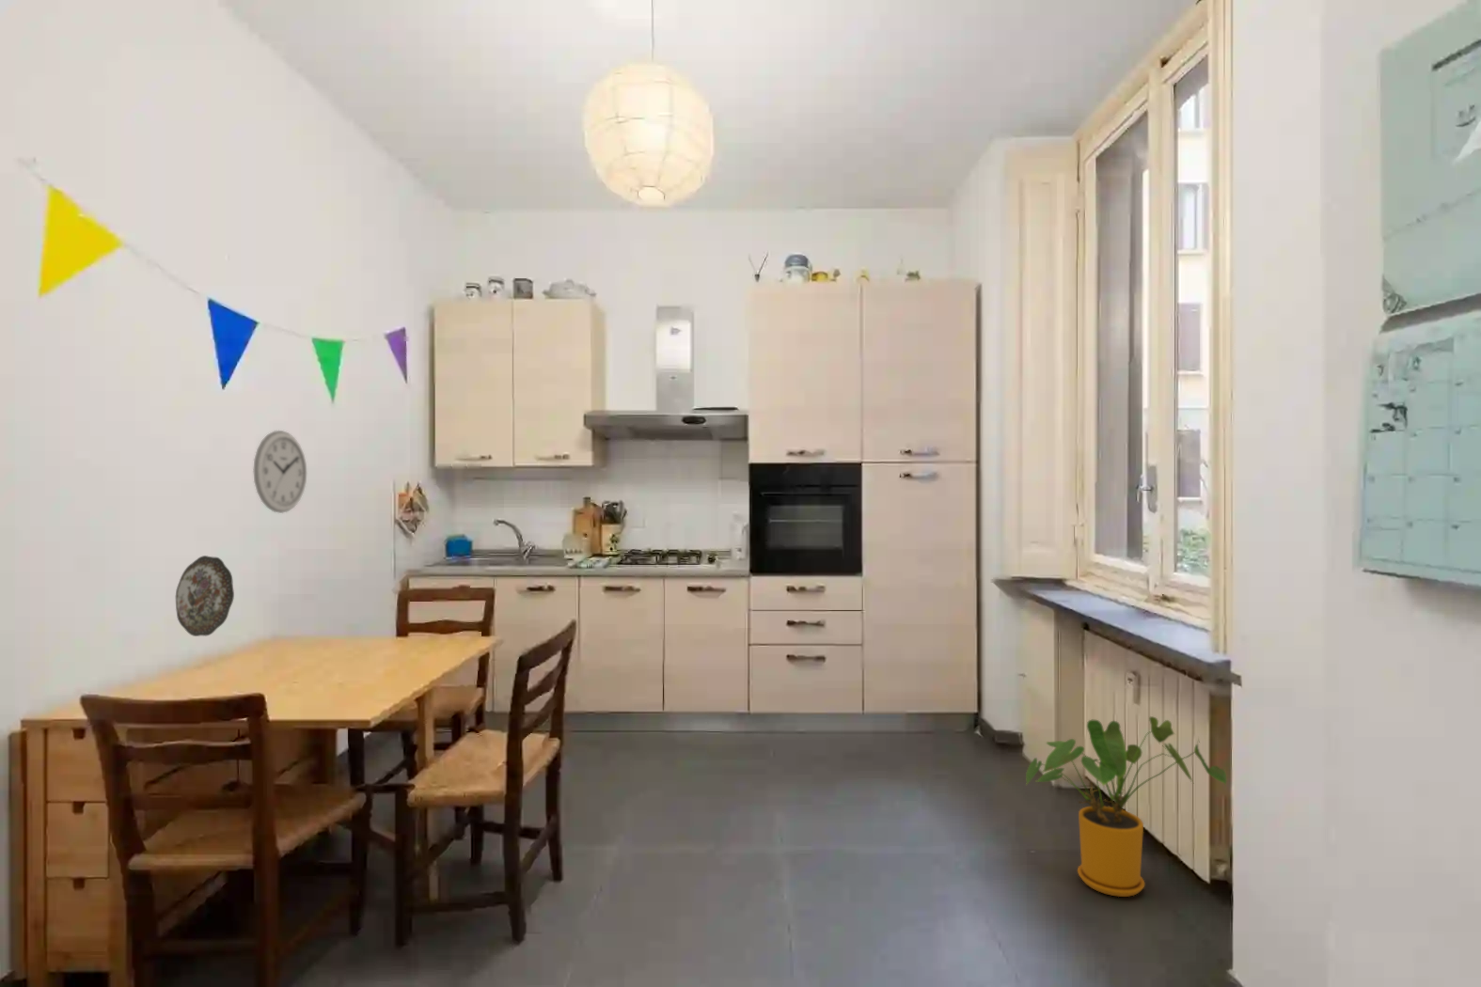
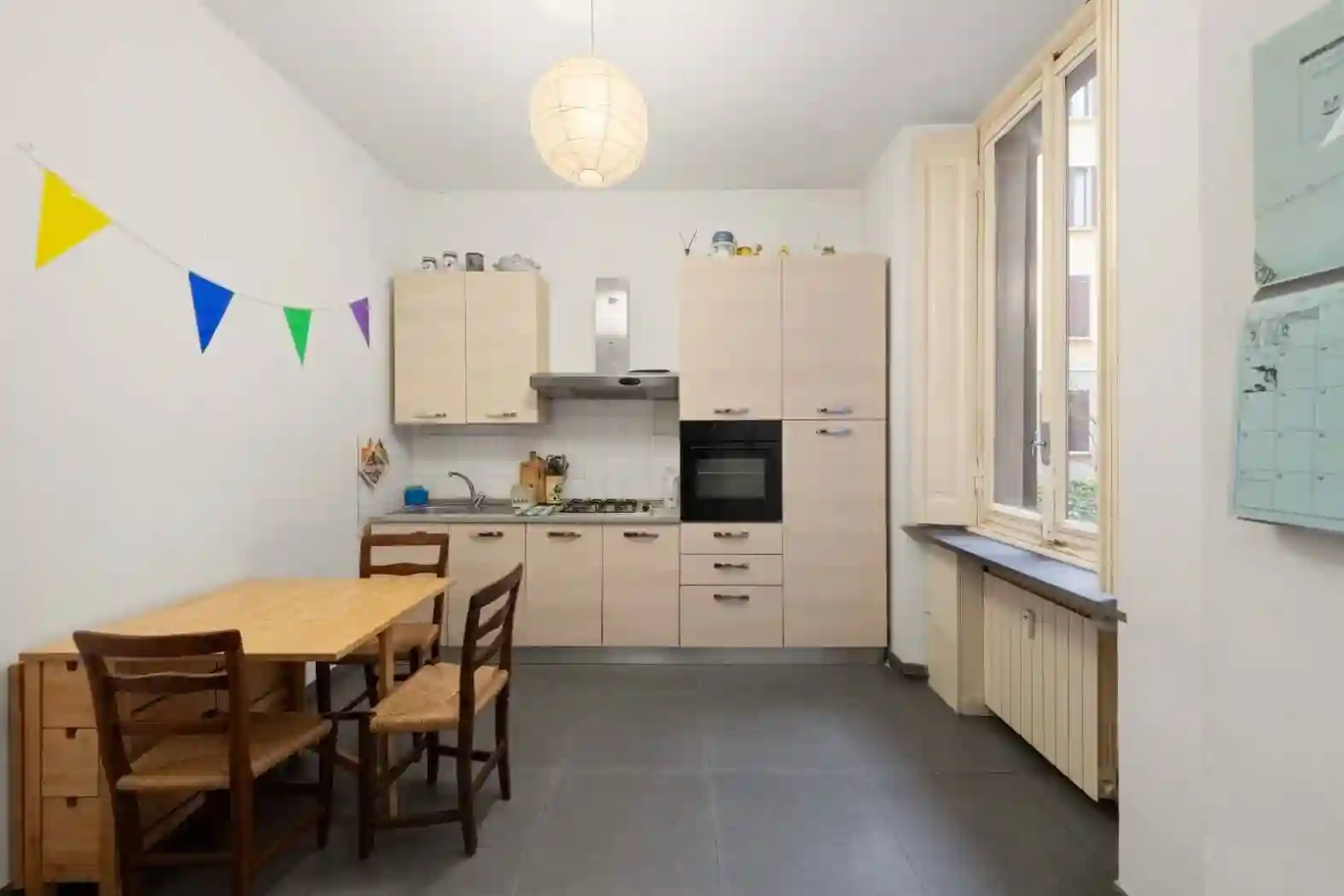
- decorative plate [175,554,235,638]
- wall clock [252,430,307,514]
- house plant [1025,715,1228,898]
